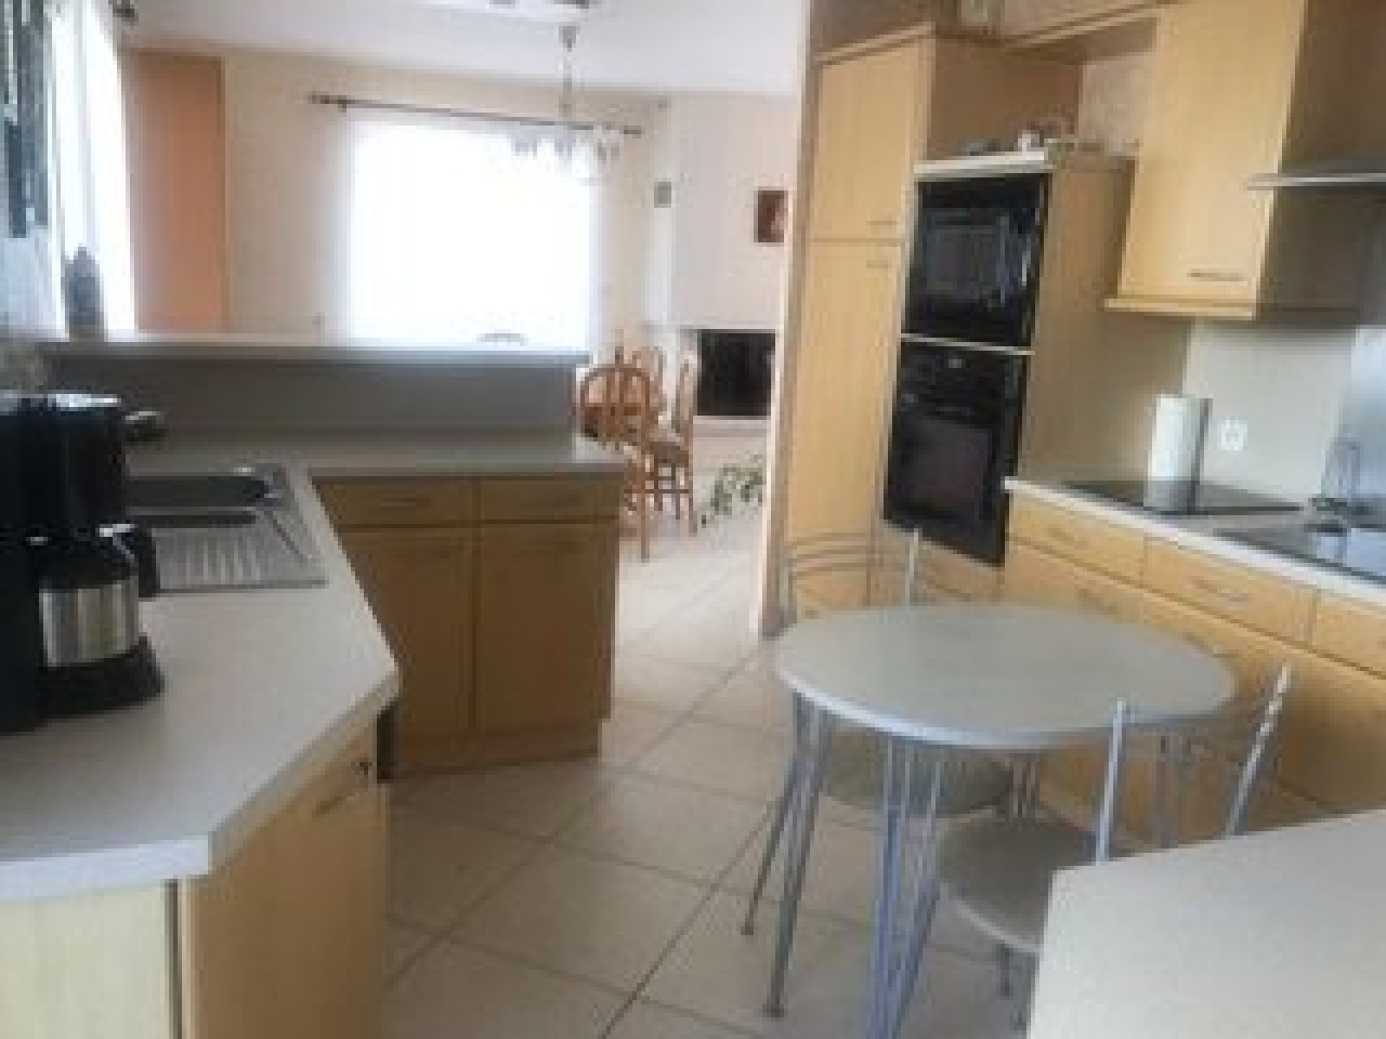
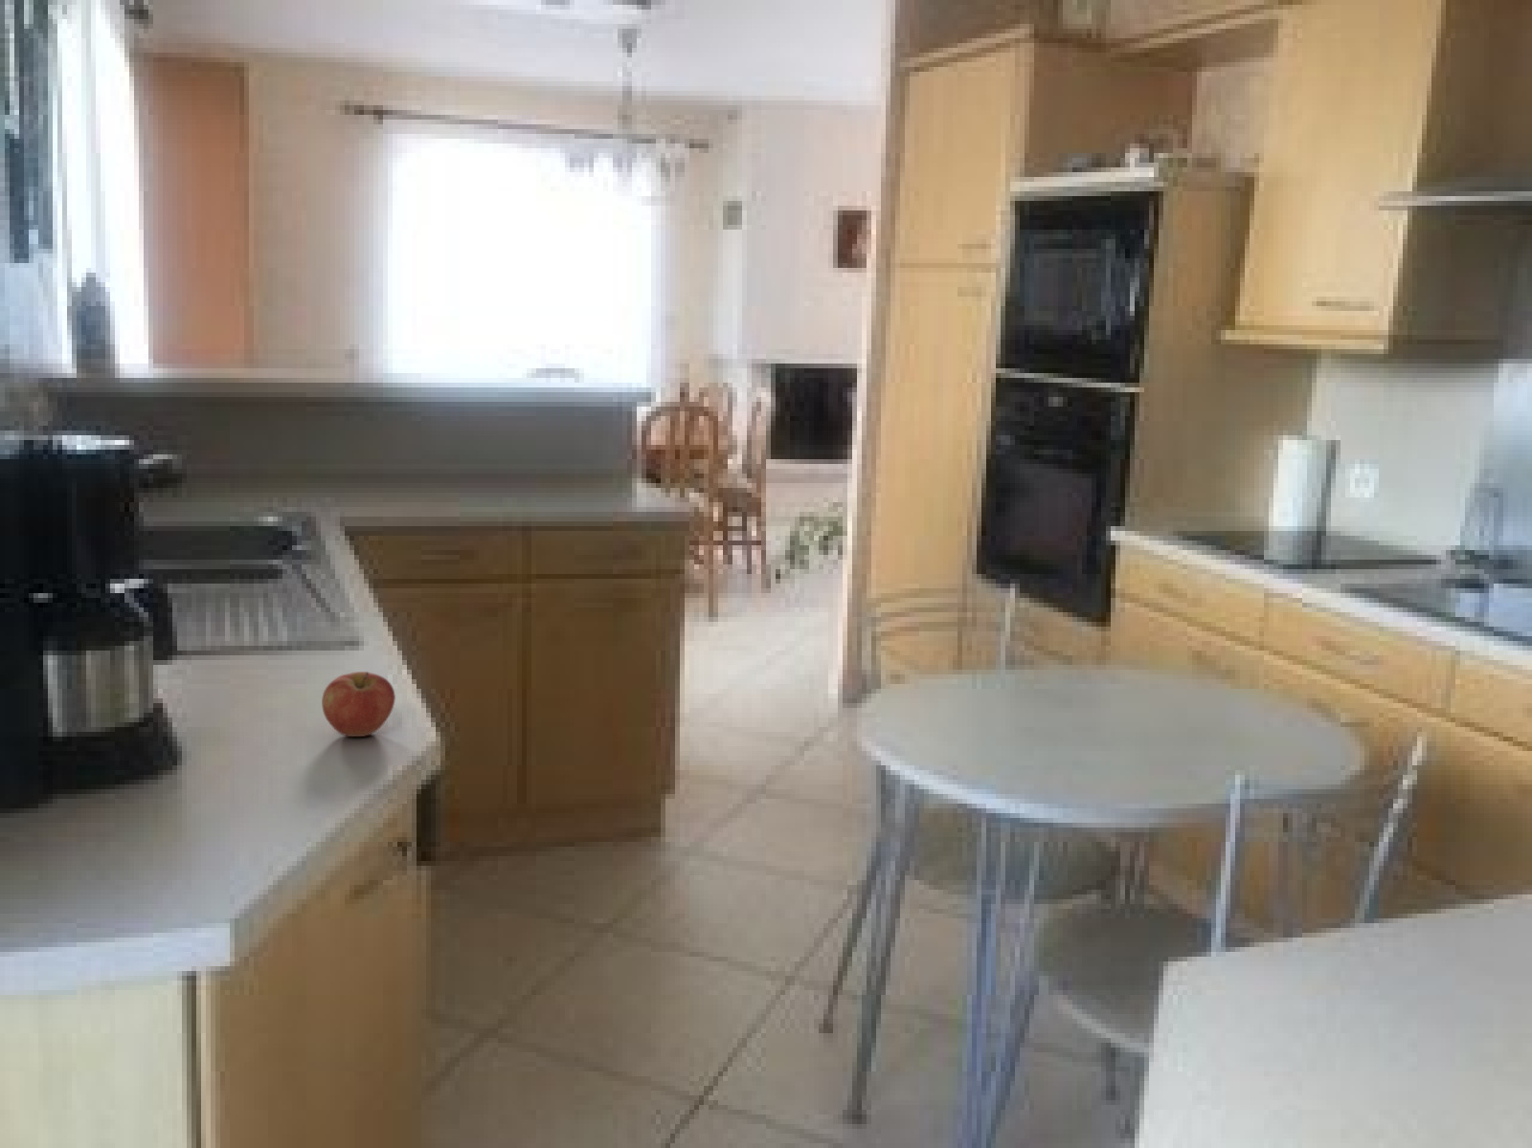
+ apple [321,670,397,738]
